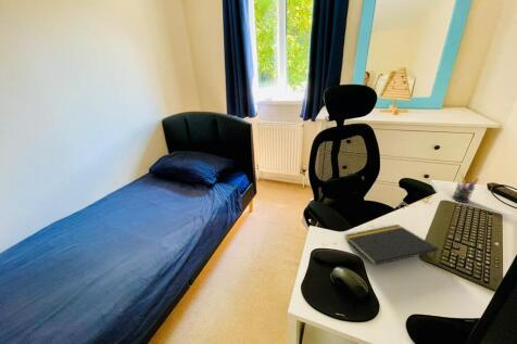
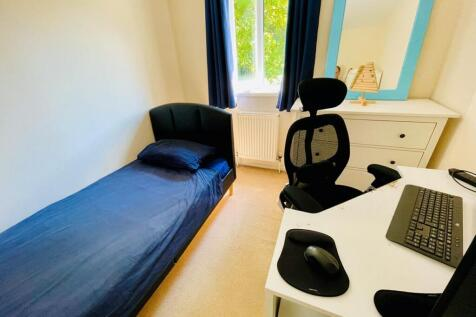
- pen holder [451,174,480,204]
- notepad [344,224,439,267]
